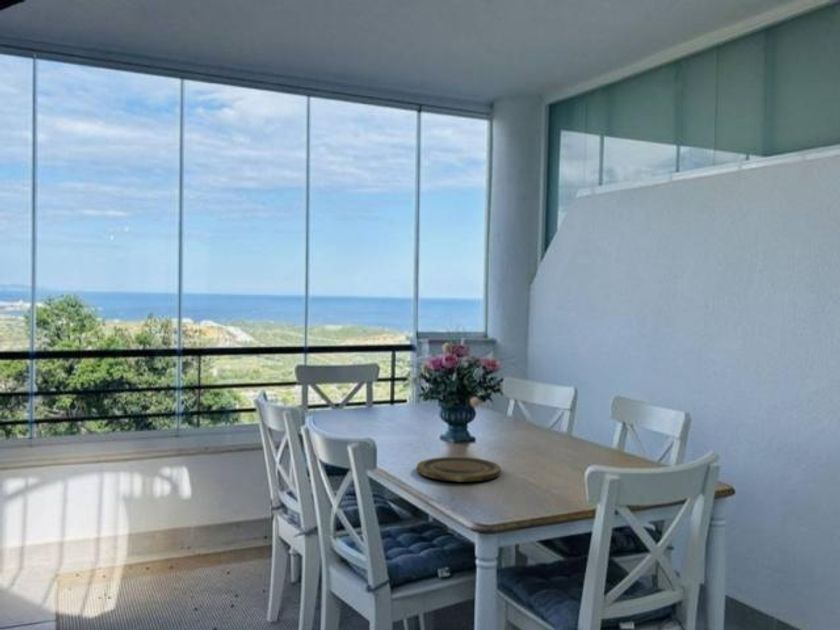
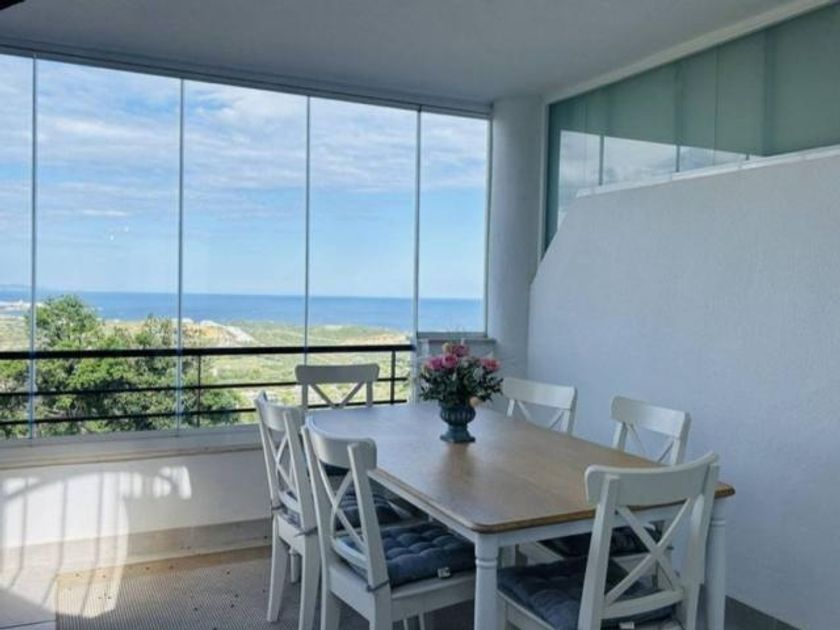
- plate [416,456,502,483]
